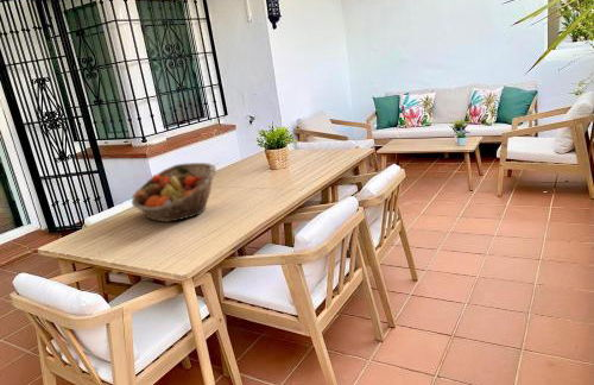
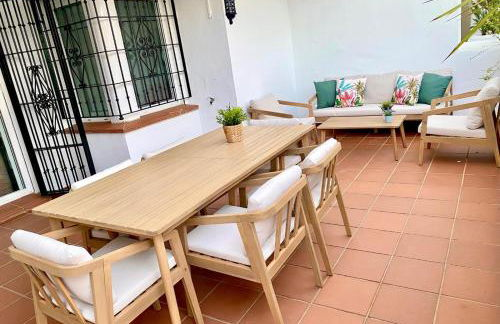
- fruit basket [131,162,217,223]
